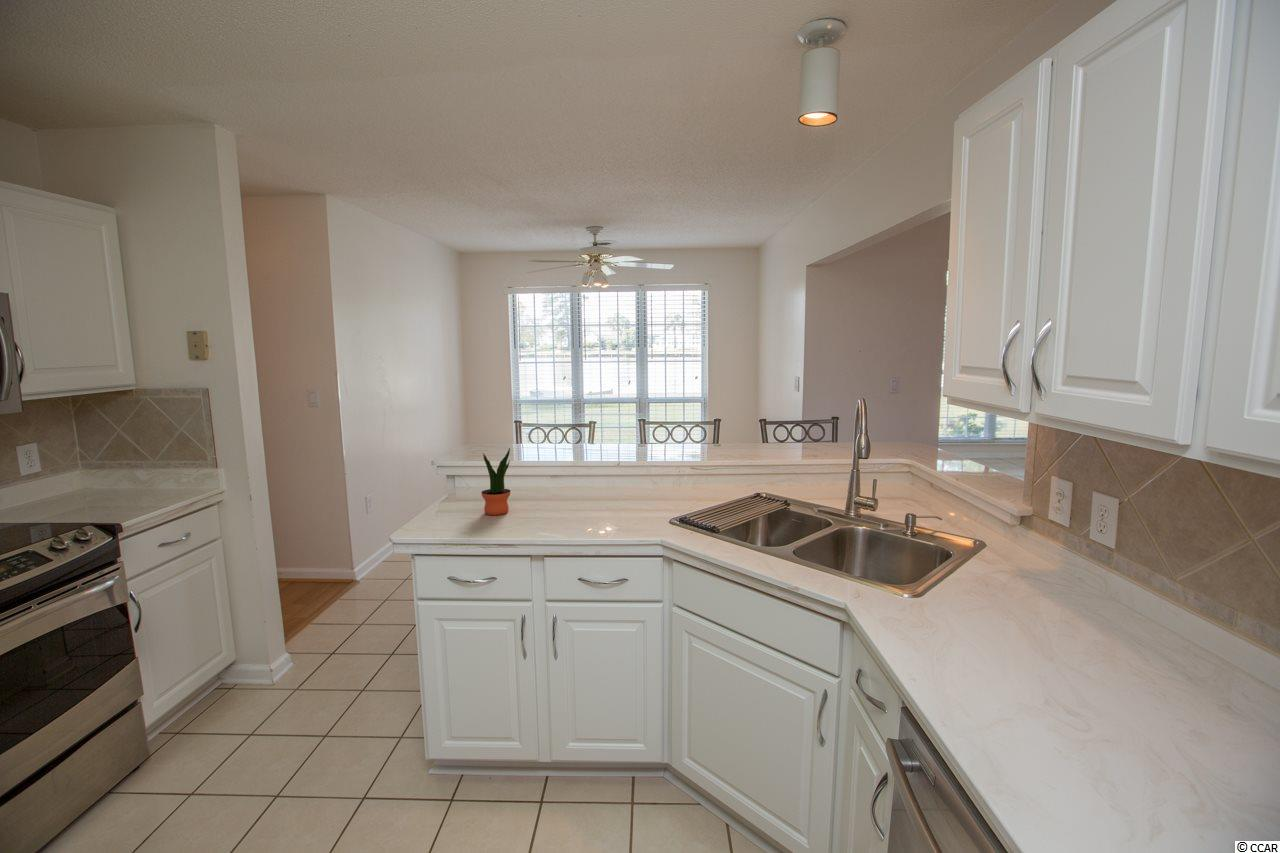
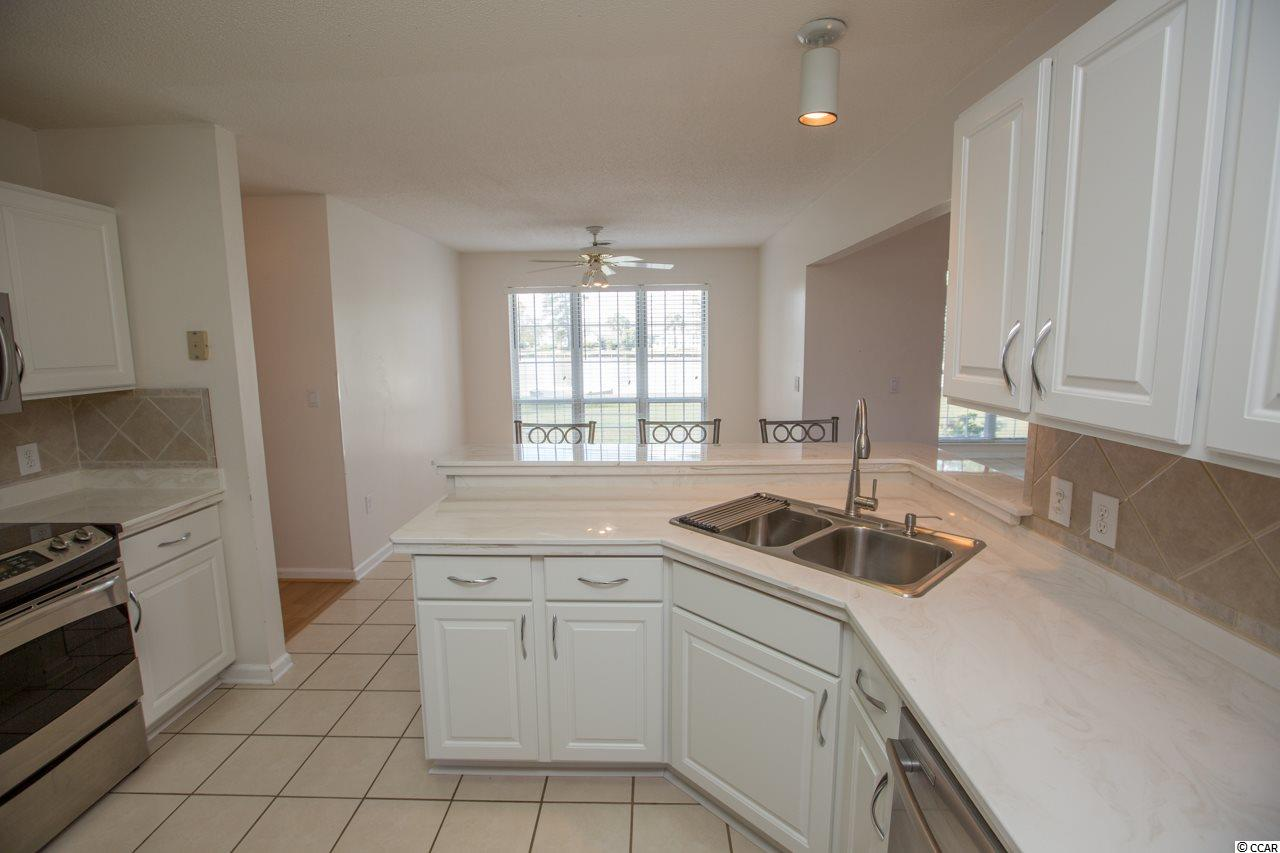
- potted plant [481,447,511,516]
